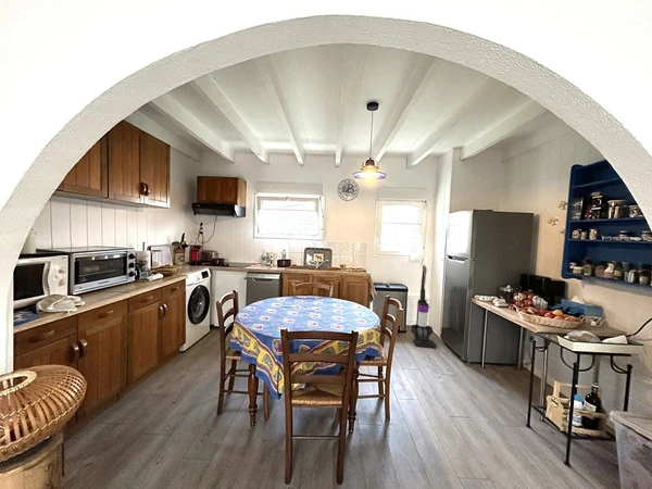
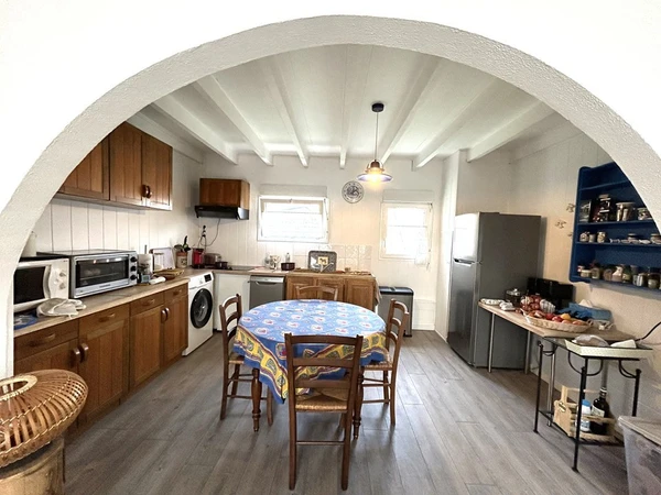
- vacuum cleaner [410,264,438,349]
